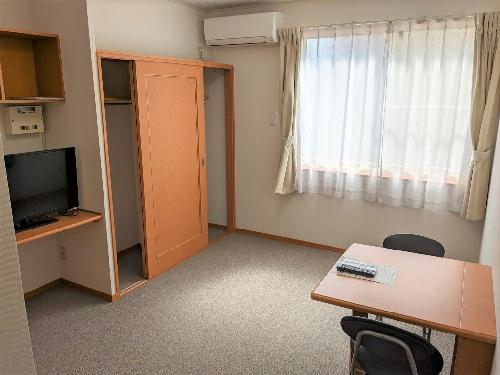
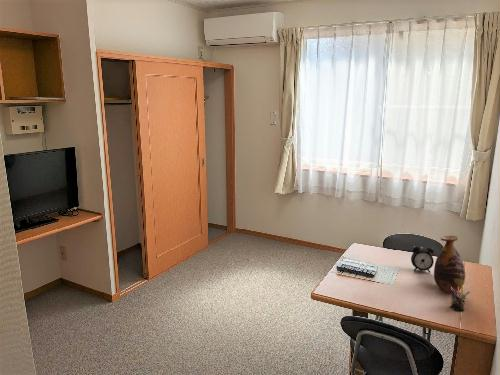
+ vase [433,235,466,293]
+ pen holder [450,285,471,312]
+ alarm clock [410,245,435,274]
